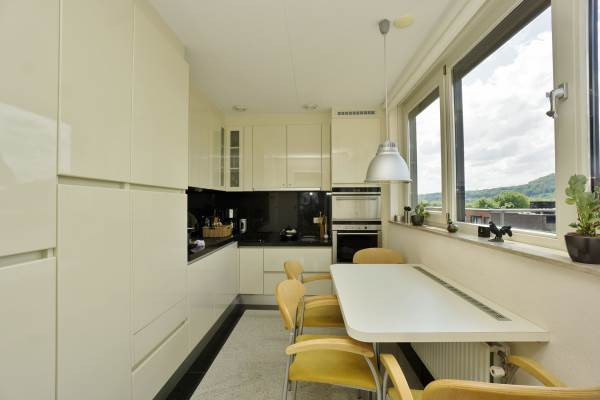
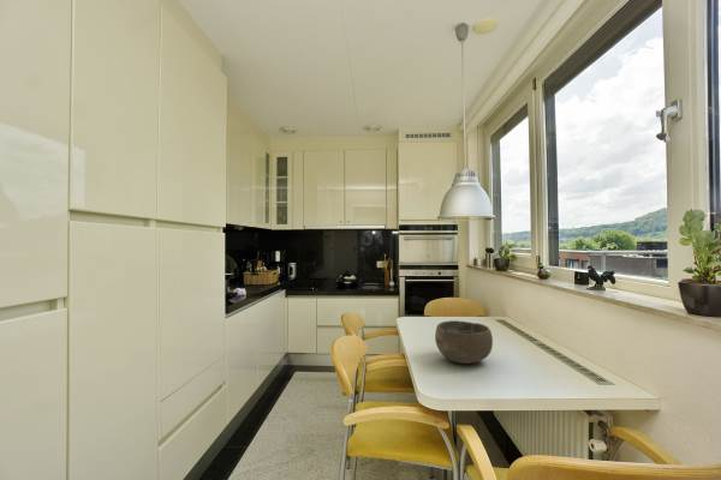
+ bowl [434,319,494,365]
